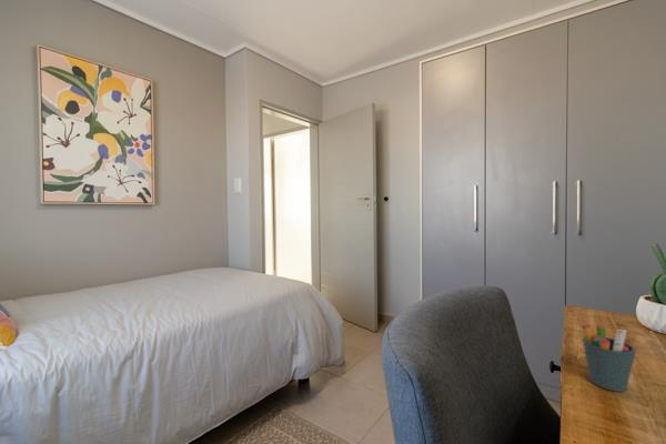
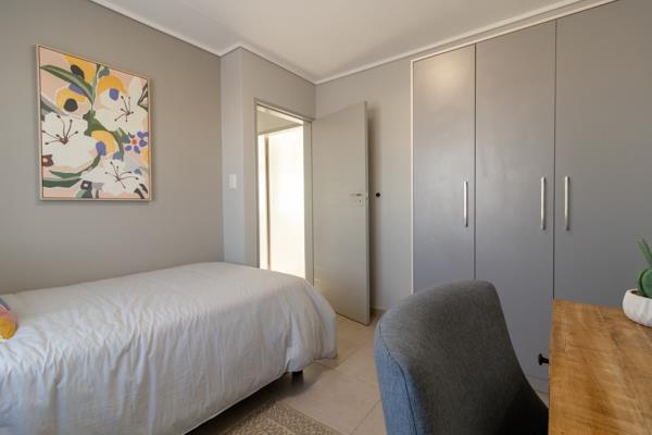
- pen holder [581,323,637,393]
